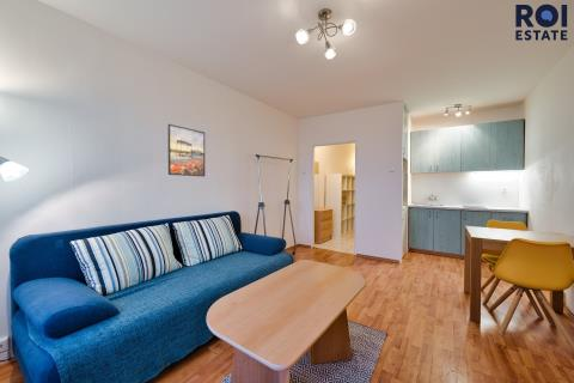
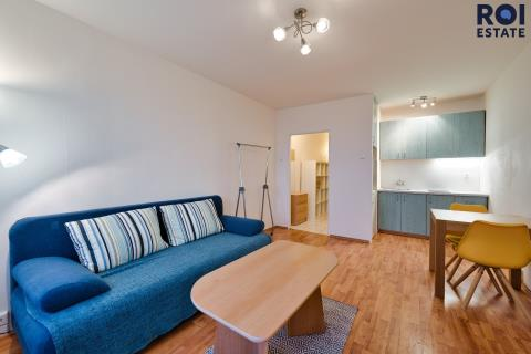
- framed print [167,123,206,177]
